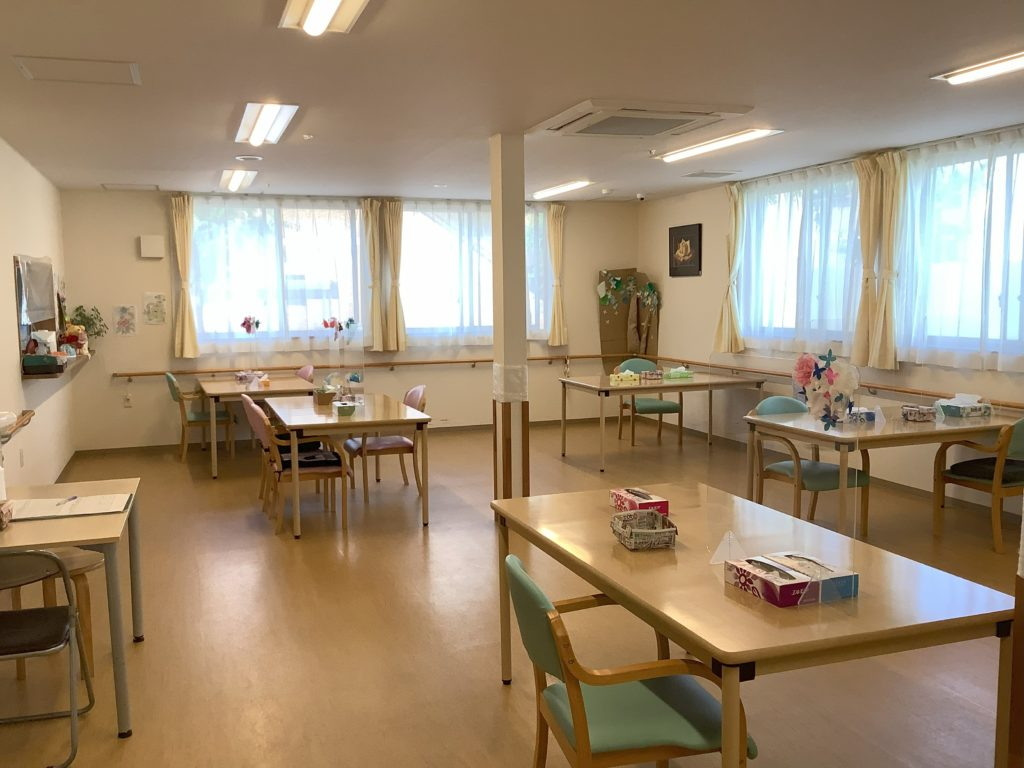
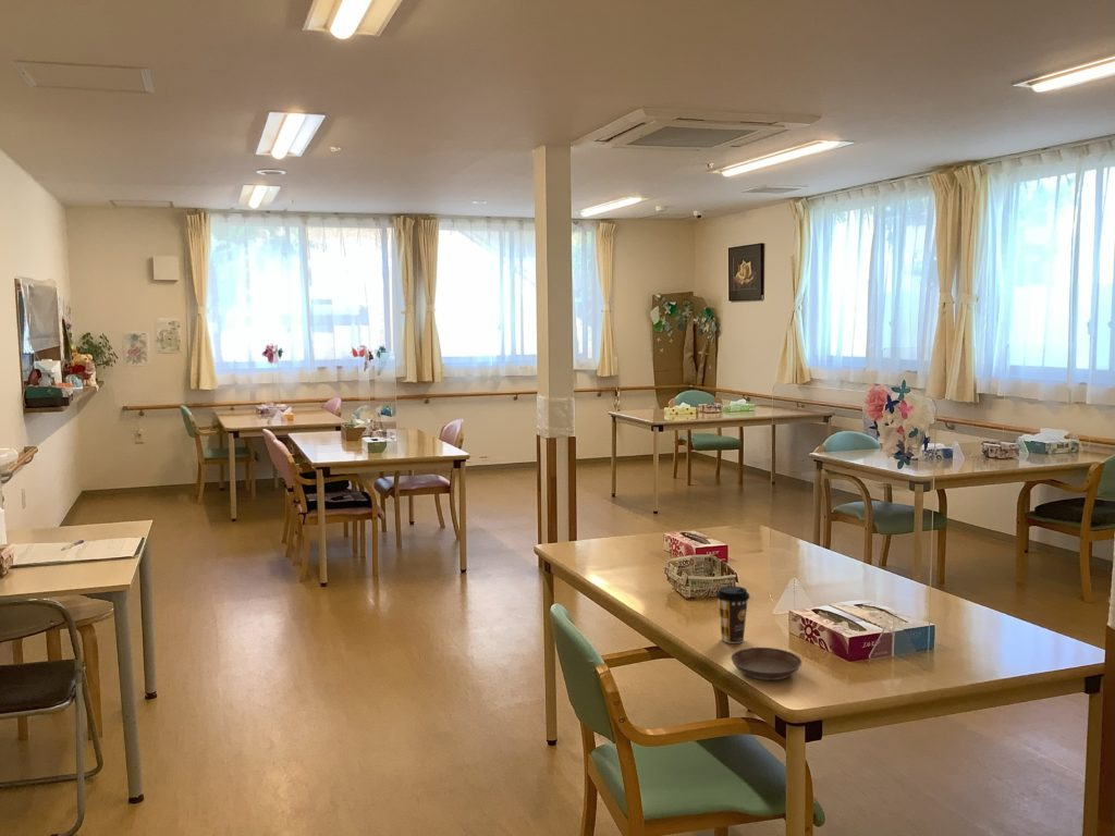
+ saucer [730,647,804,681]
+ coffee cup [715,585,750,644]
